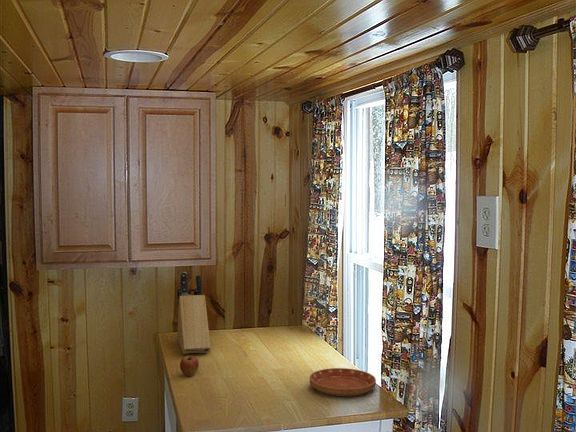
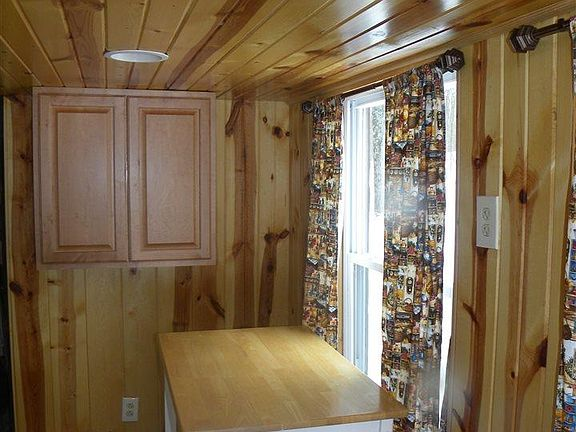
- fruit [179,354,200,377]
- saucer [309,367,377,397]
- knife block [176,271,211,355]
